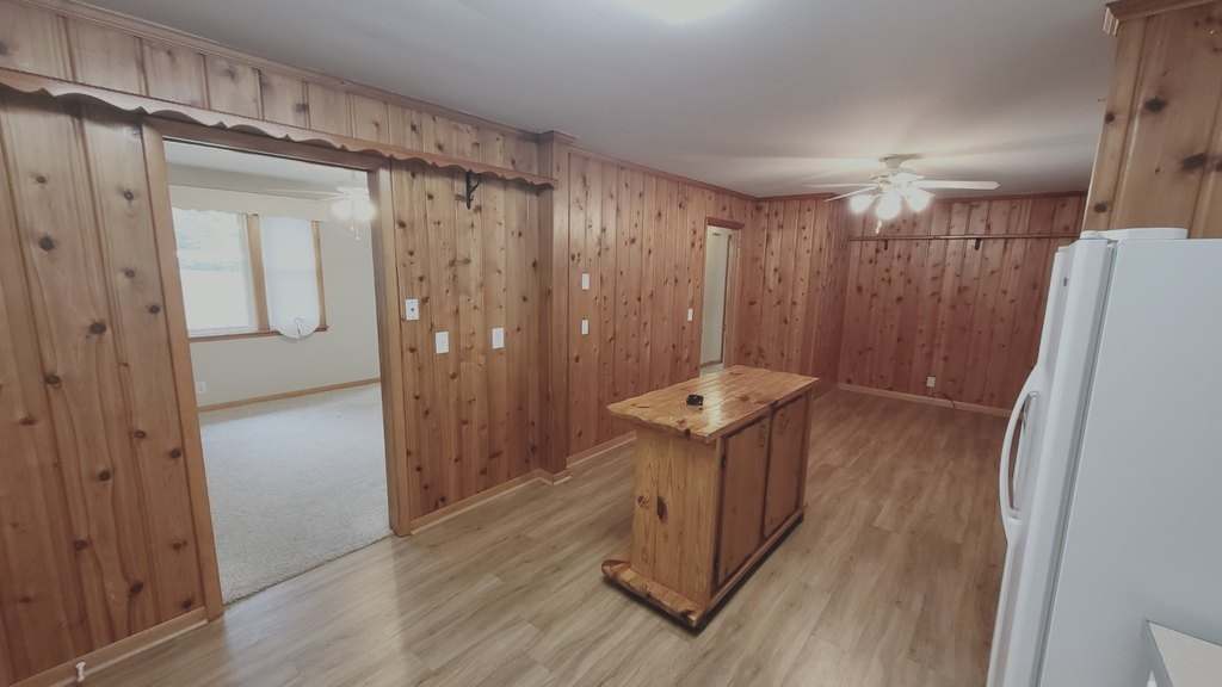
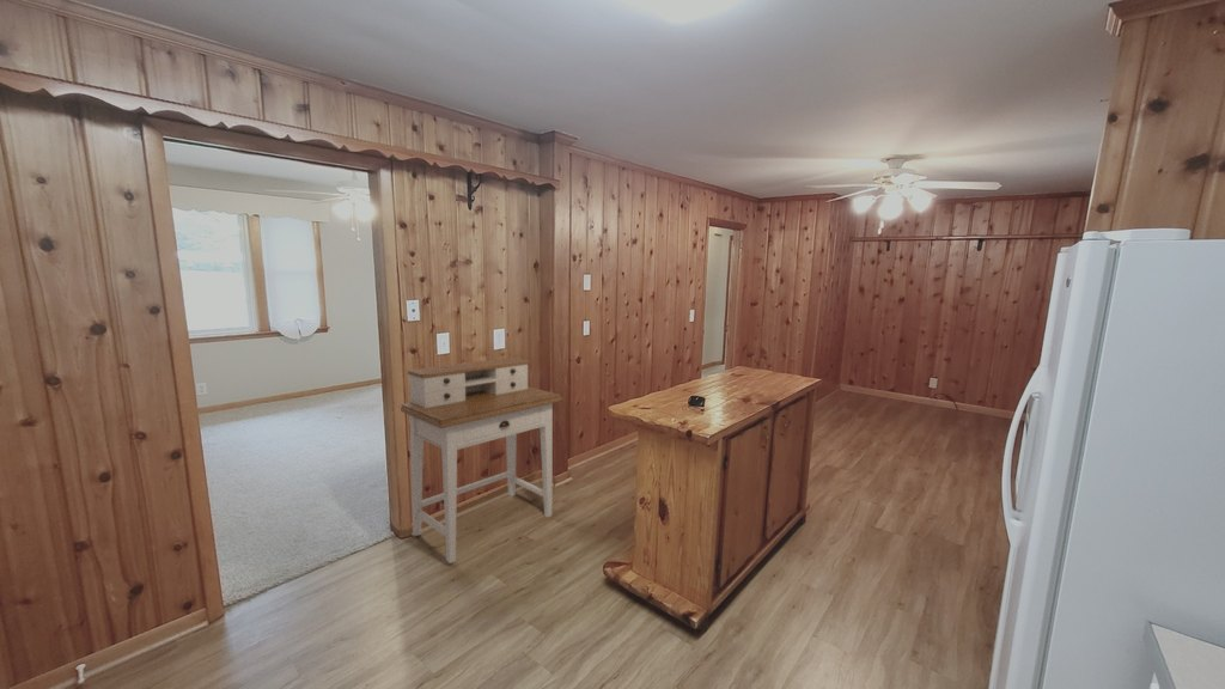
+ desk [400,356,565,565]
